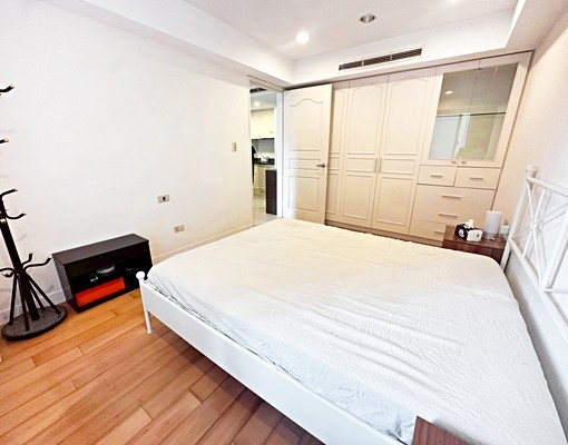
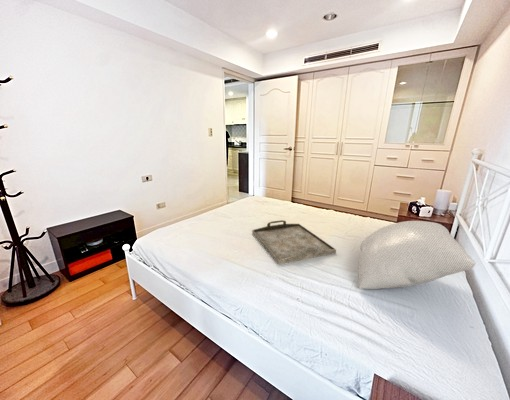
+ pillow [357,220,477,290]
+ serving tray [251,219,337,266]
